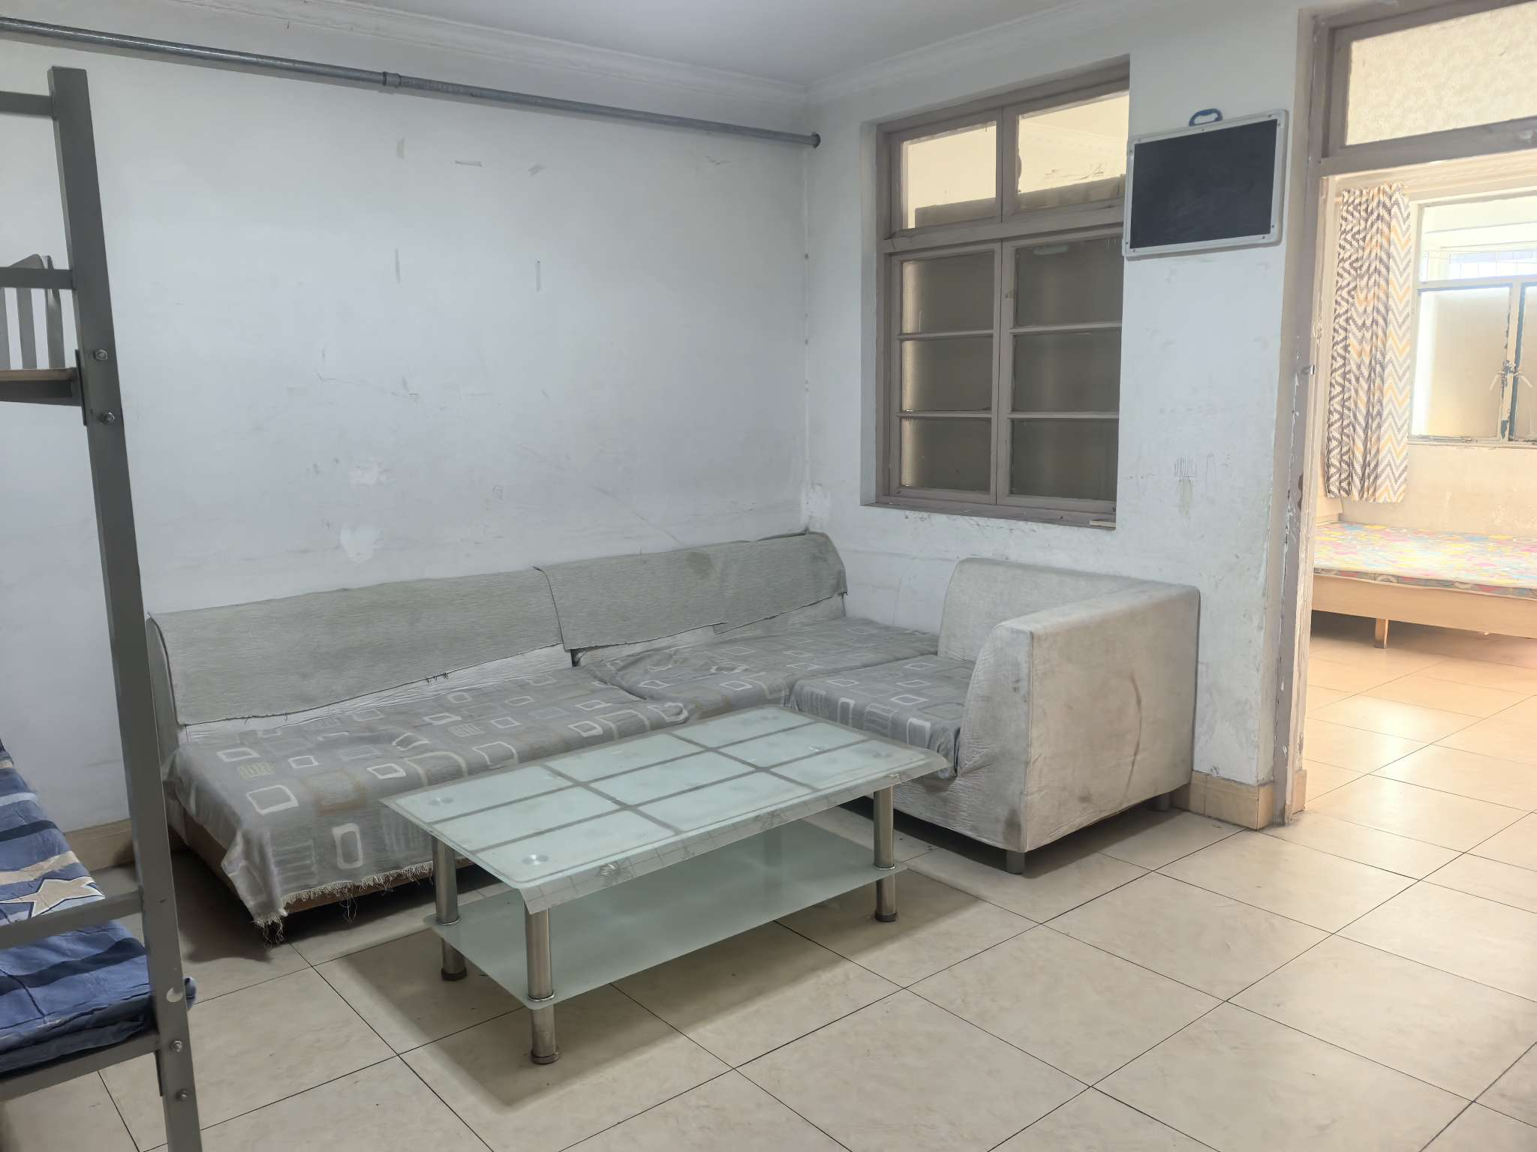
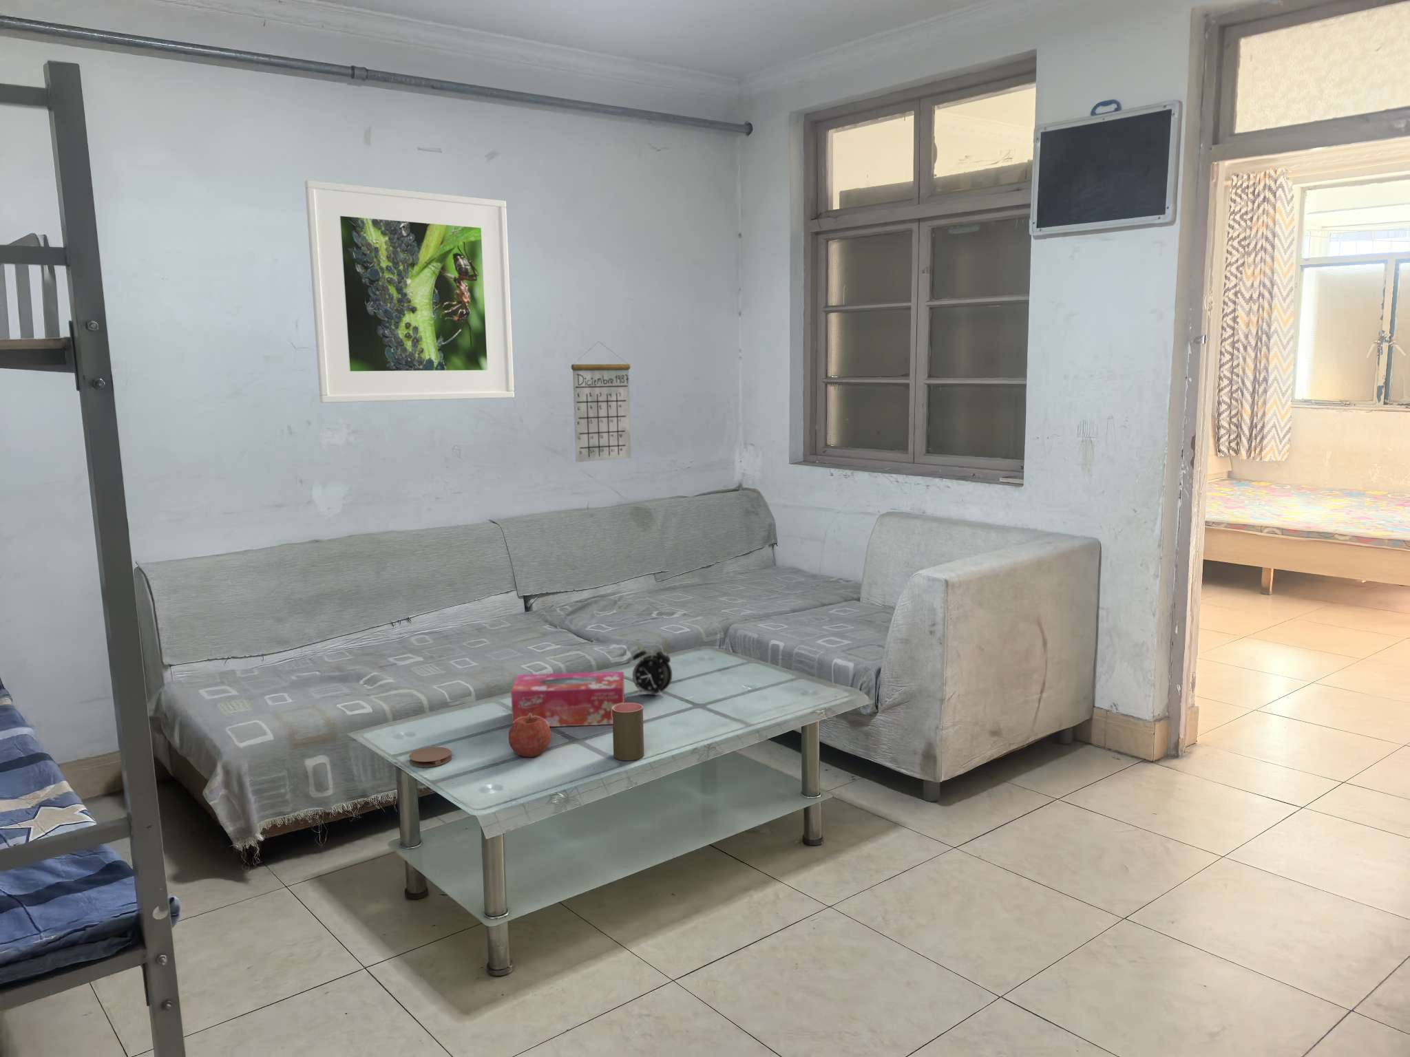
+ tissue box [511,671,625,727]
+ cup [612,702,644,761]
+ fruit [507,714,552,757]
+ alarm clock [632,643,673,697]
+ coaster [409,746,452,768]
+ calendar [571,341,632,463]
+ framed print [304,180,515,403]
